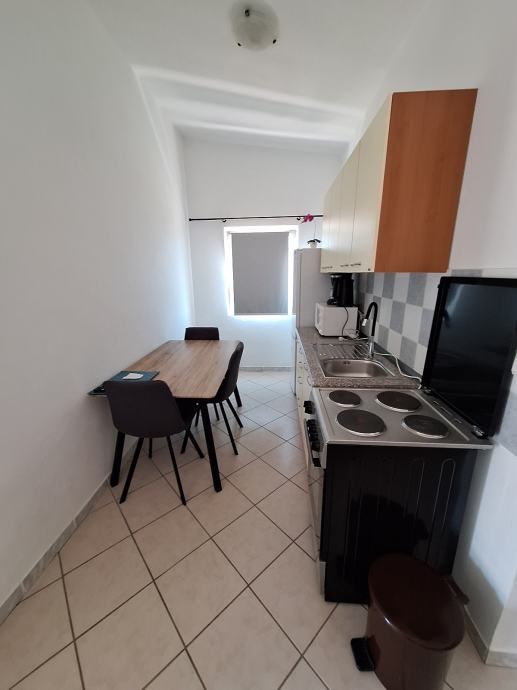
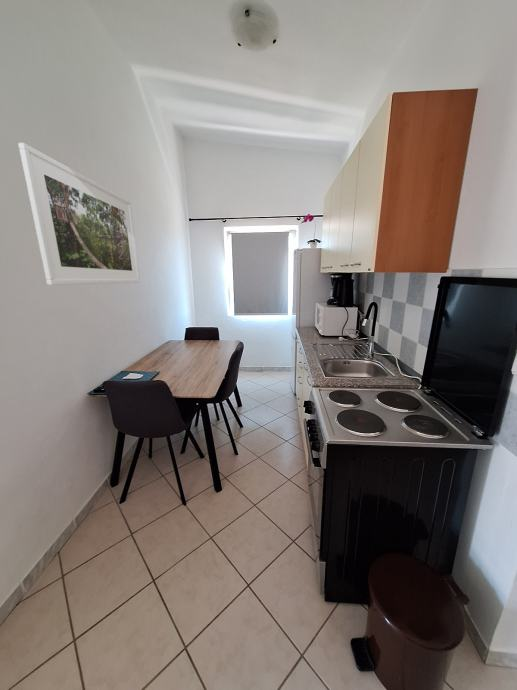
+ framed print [17,142,141,286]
